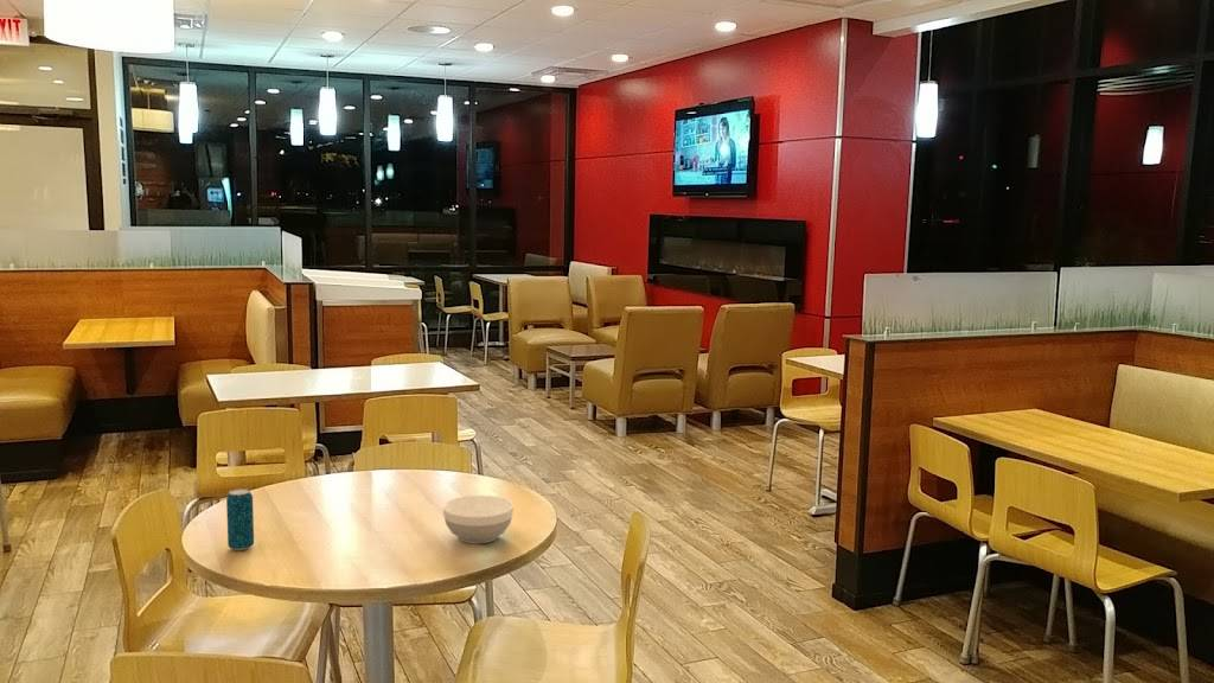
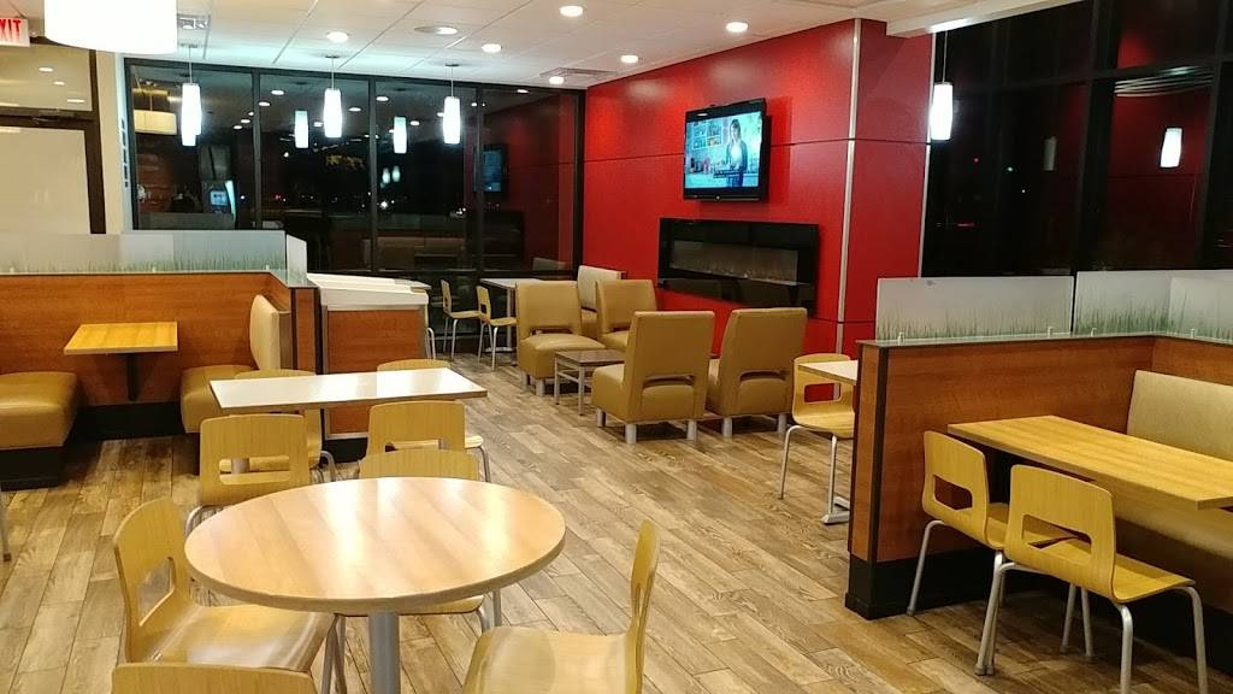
- beverage can [225,487,255,551]
- bowl [442,494,515,544]
